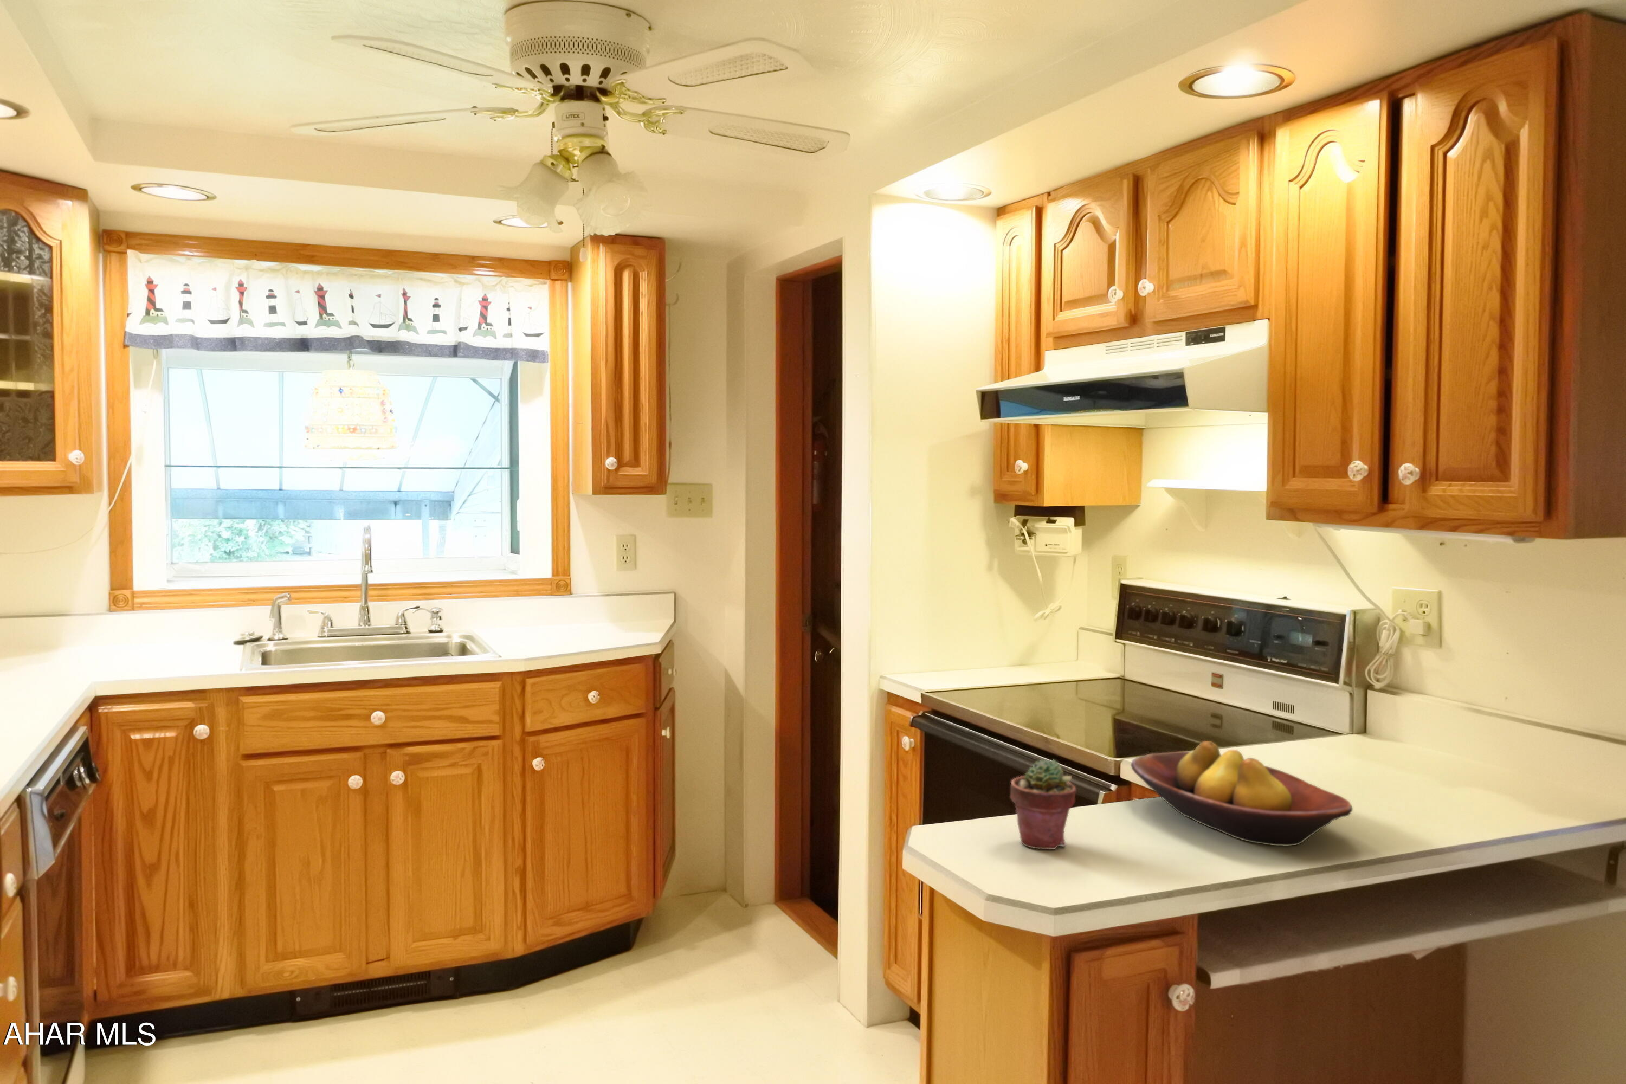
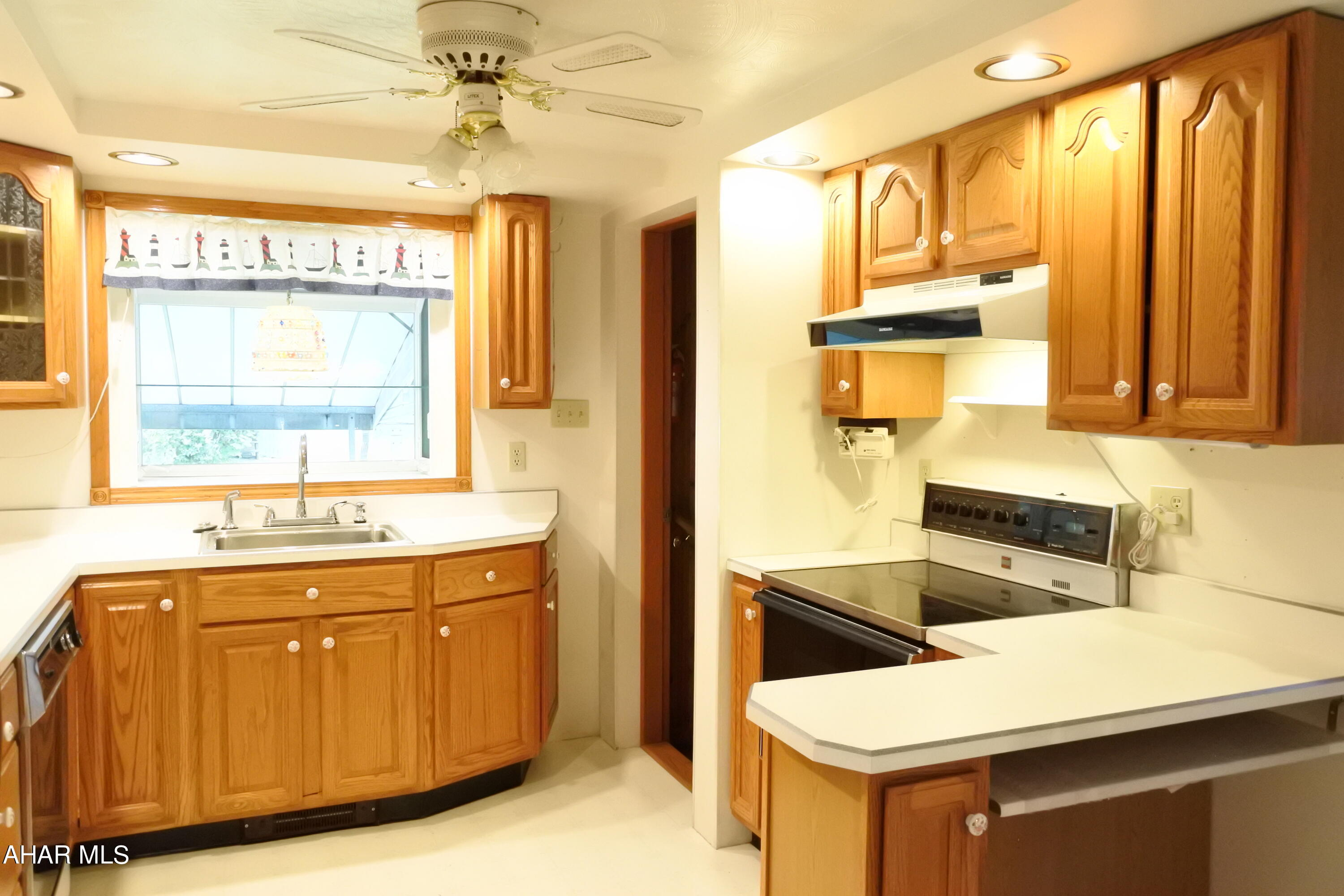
- fruit bowl [1131,740,1353,847]
- potted succulent [1010,759,1077,849]
